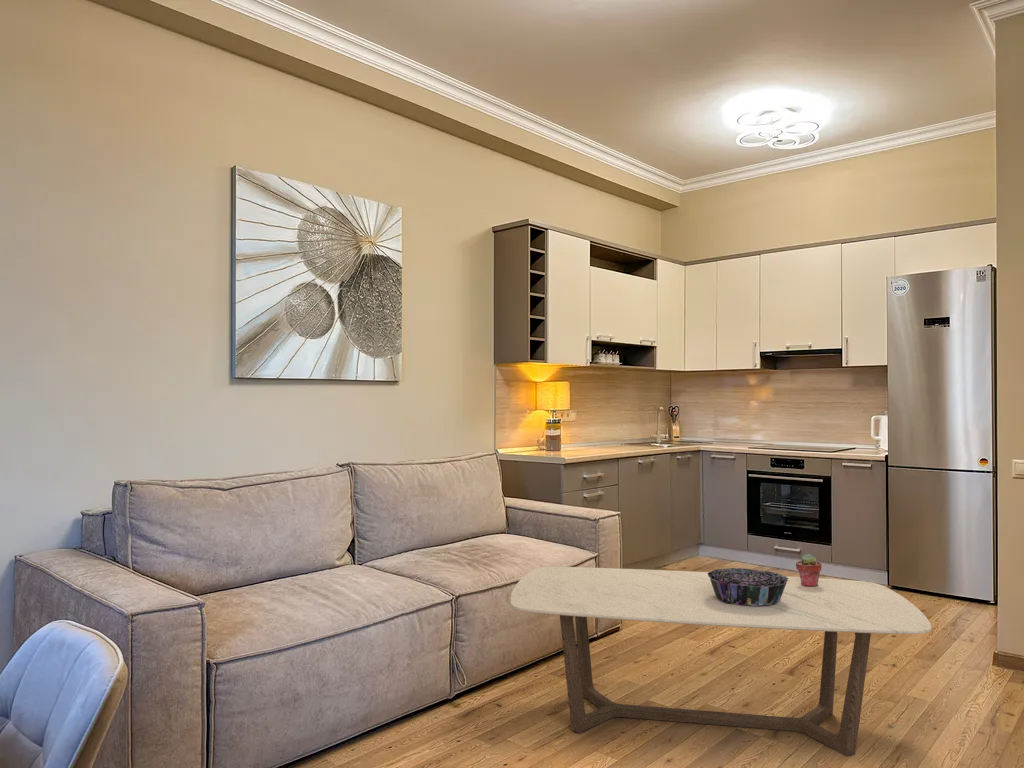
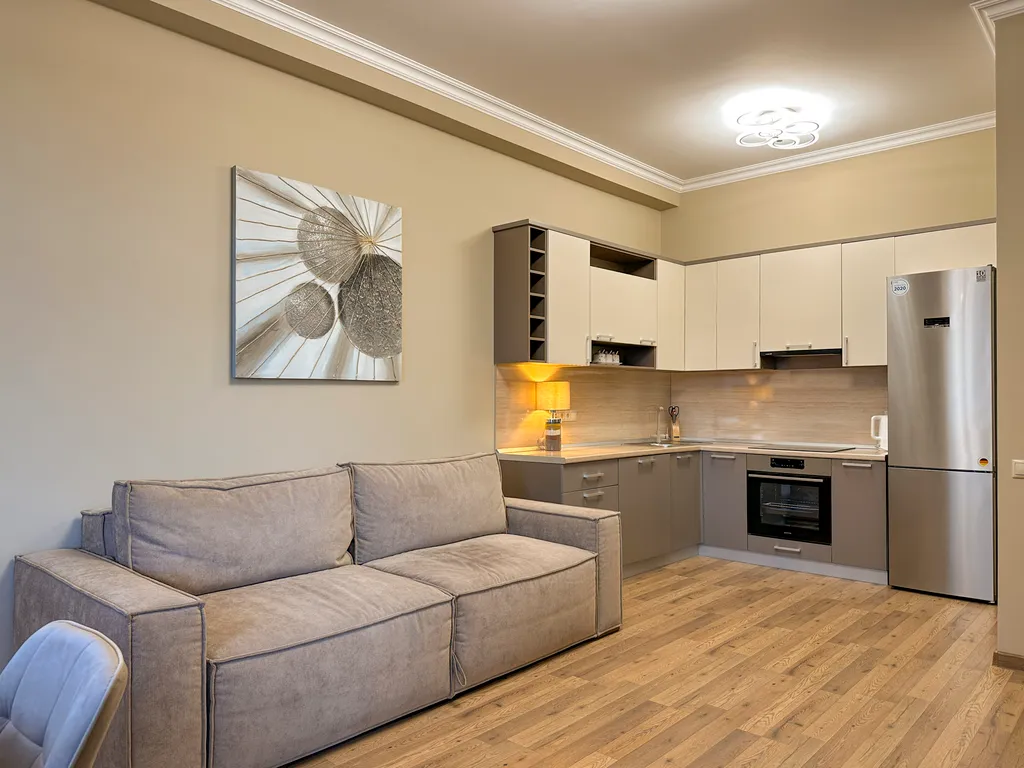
- potted succulent [795,553,822,587]
- decorative bowl [707,567,789,607]
- coffee table [509,566,932,757]
